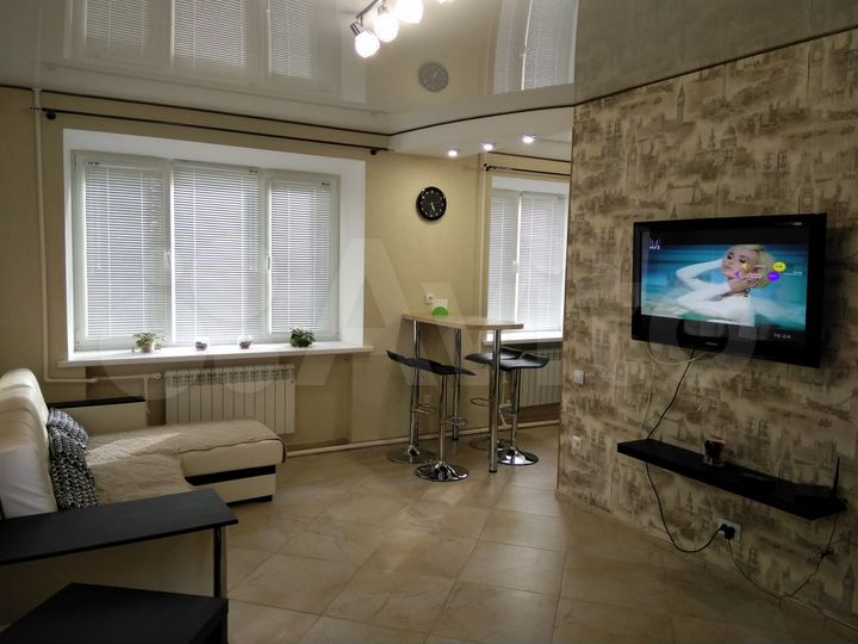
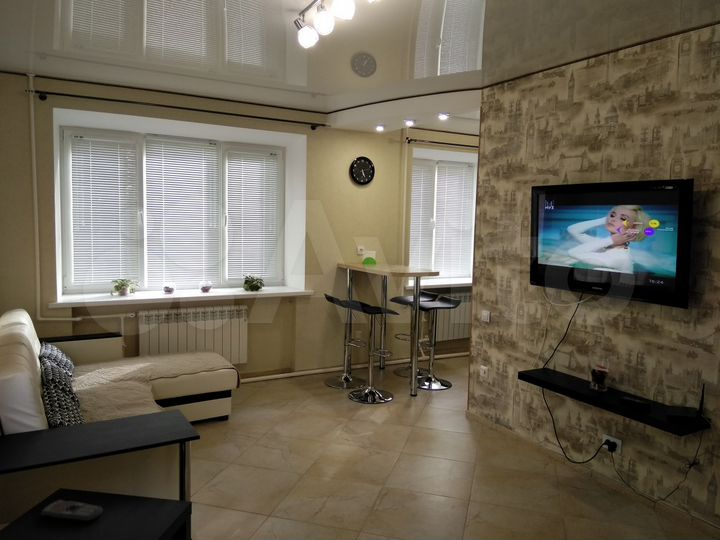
+ remote control [40,499,104,522]
